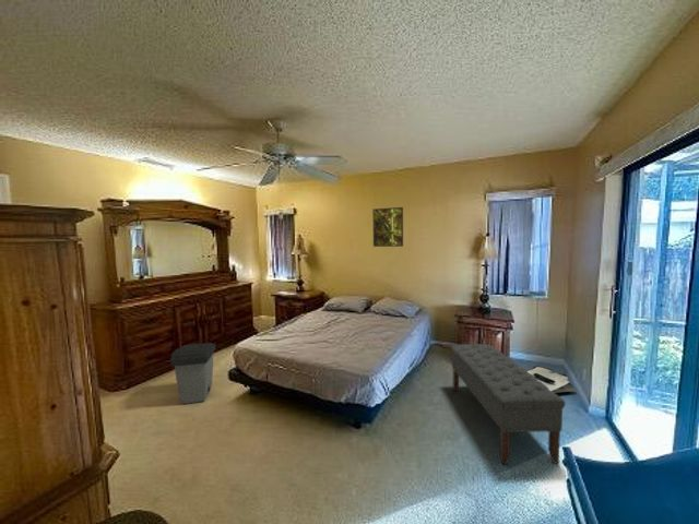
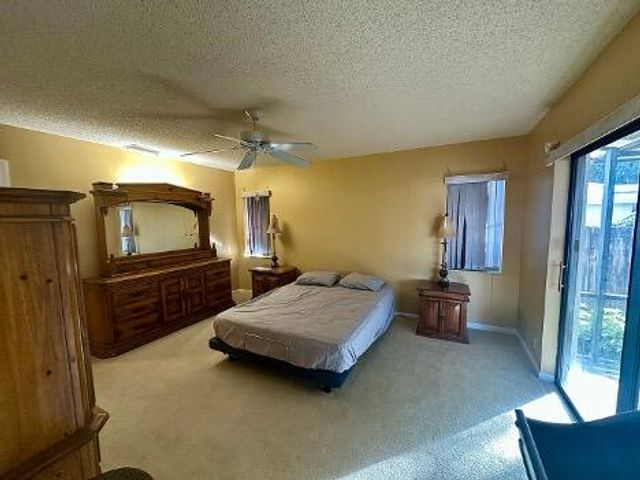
- trash can [169,342,216,405]
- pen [526,365,578,394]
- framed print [371,206,404,248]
- bench [450,343,566,465]
